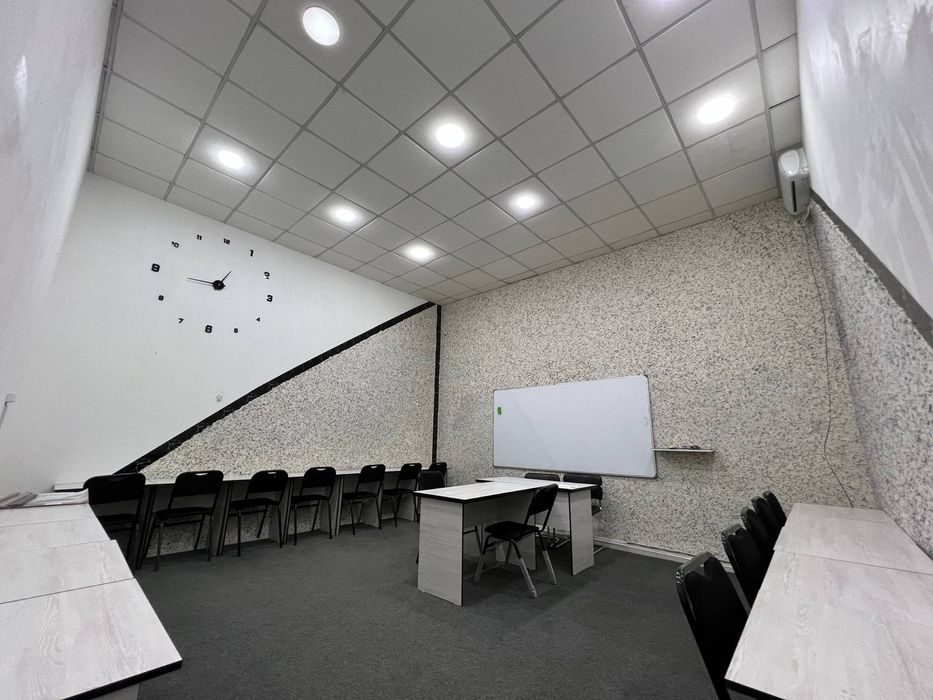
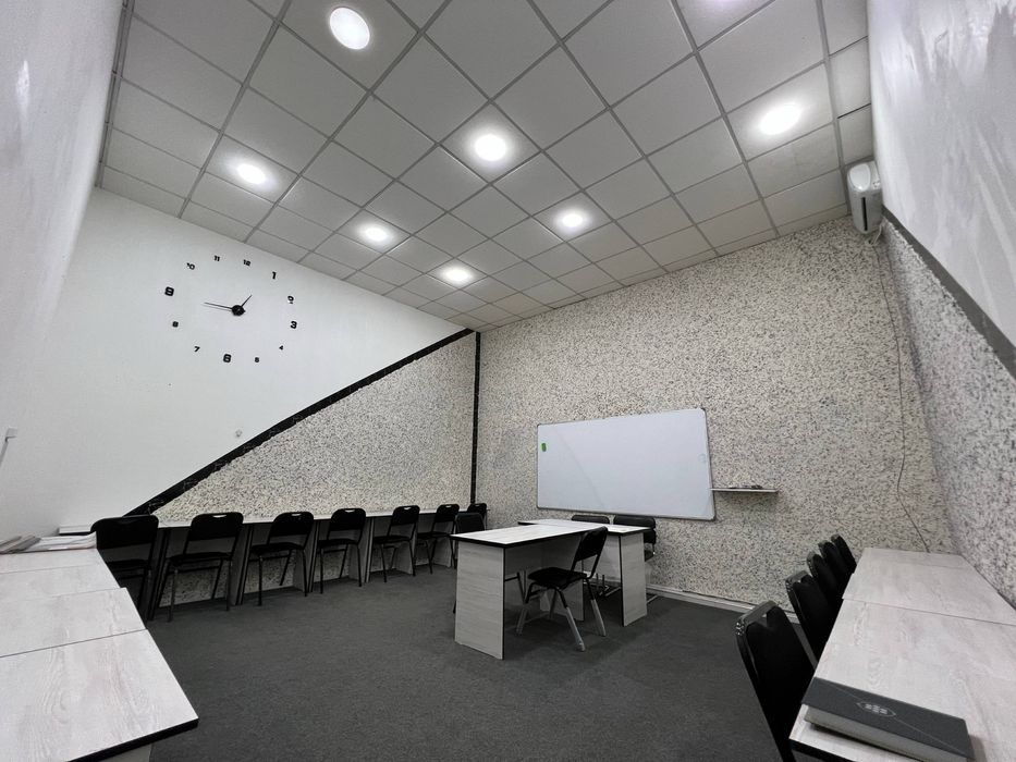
+ book [800,675,976,762]
